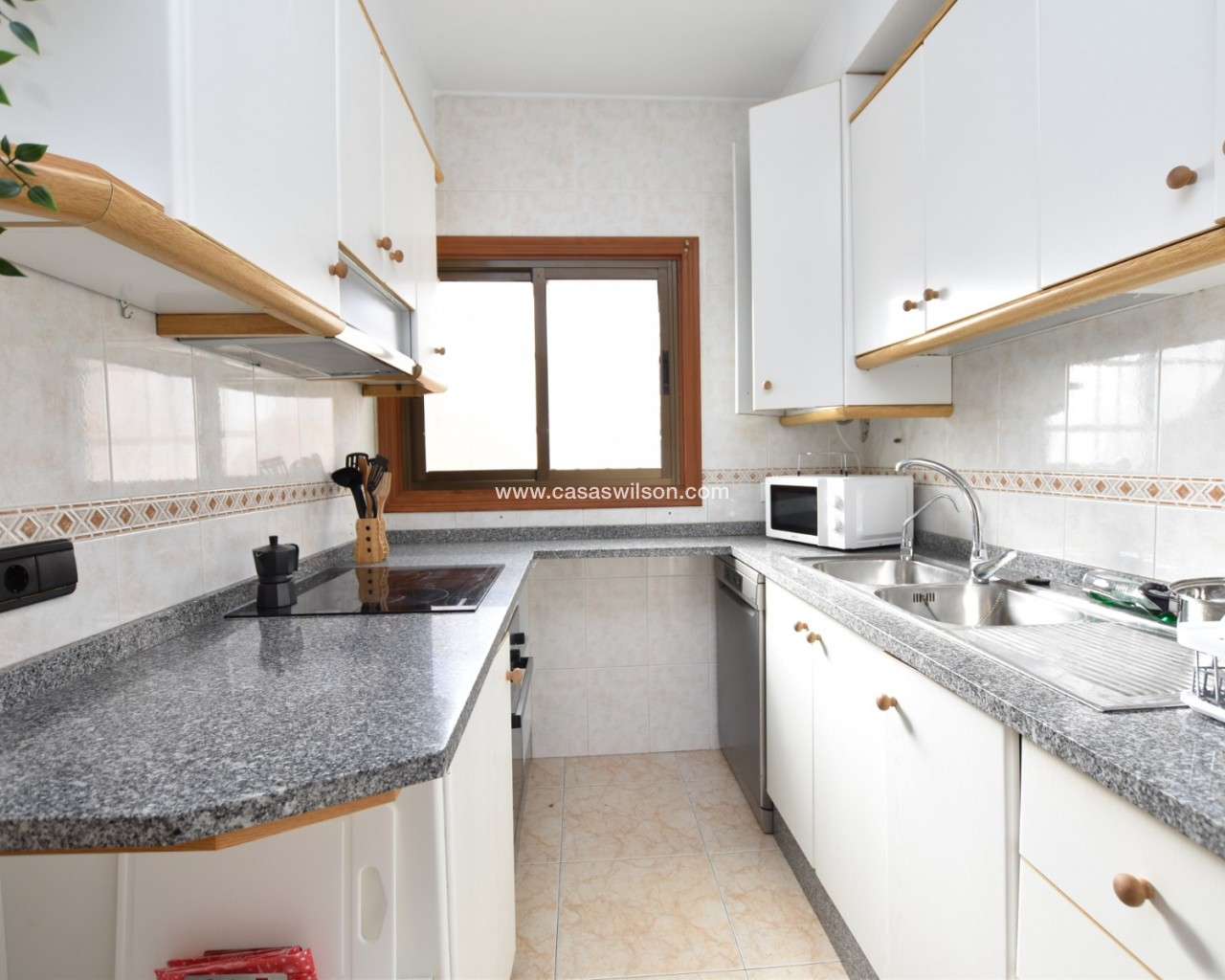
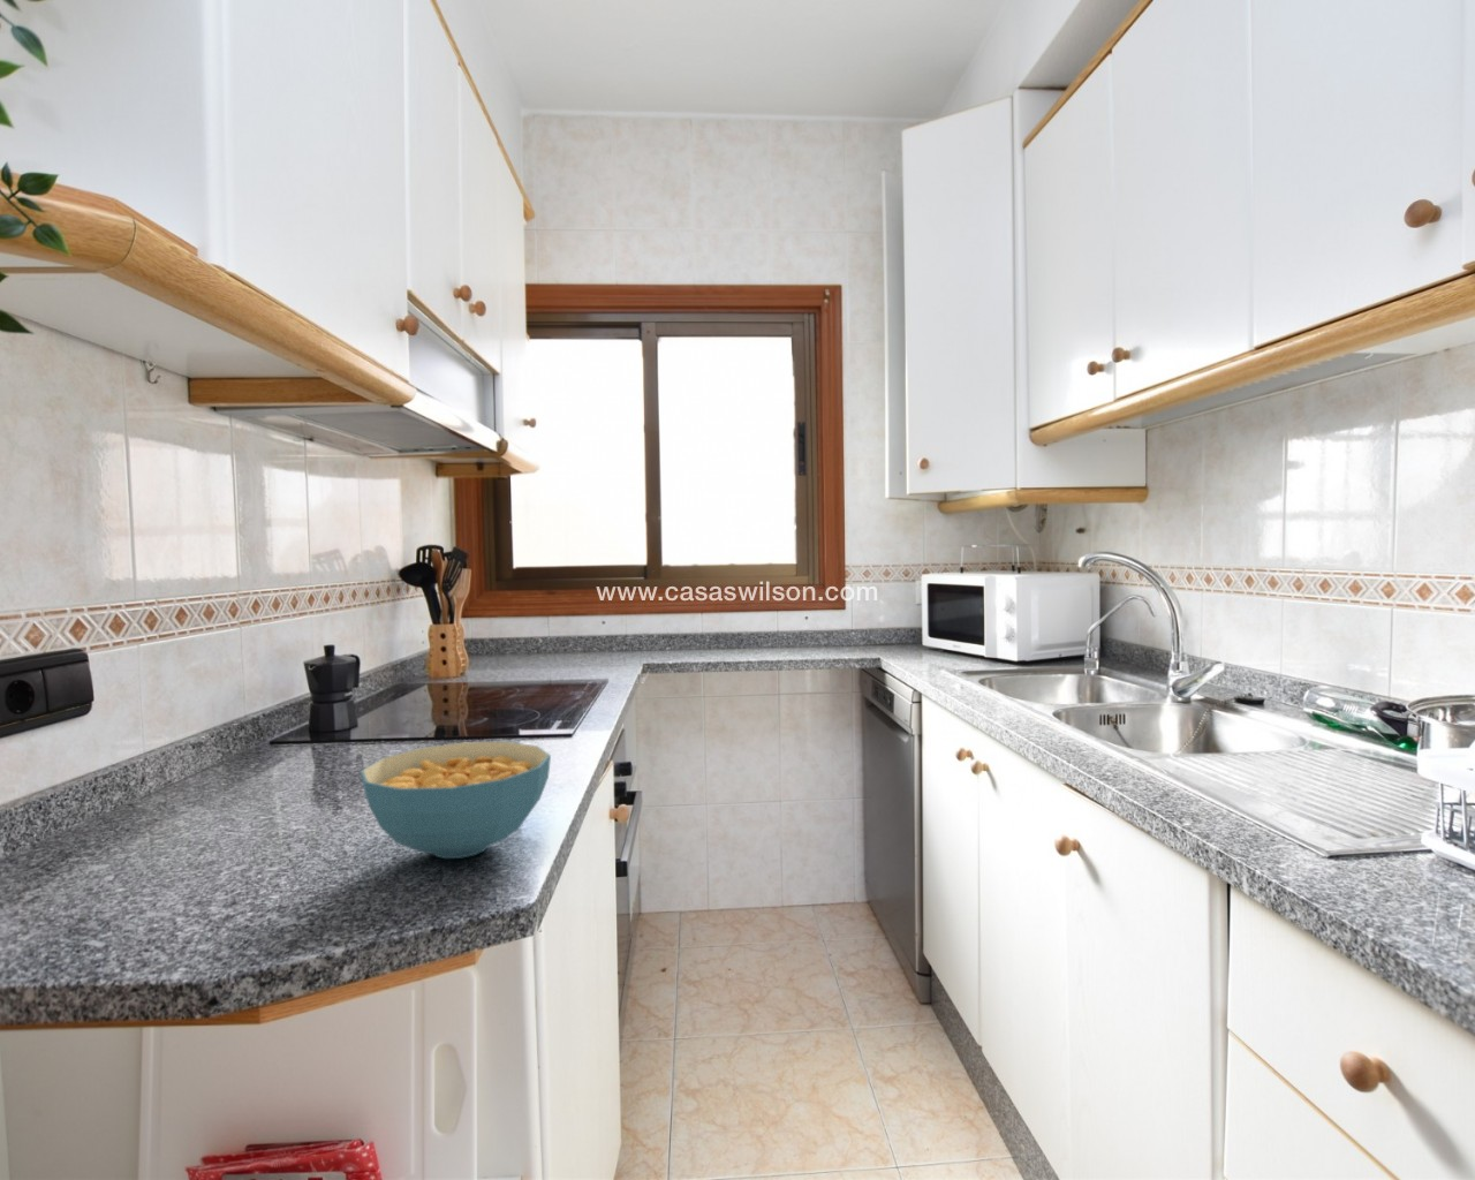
+ cereal bowl [360,741,551,860]
